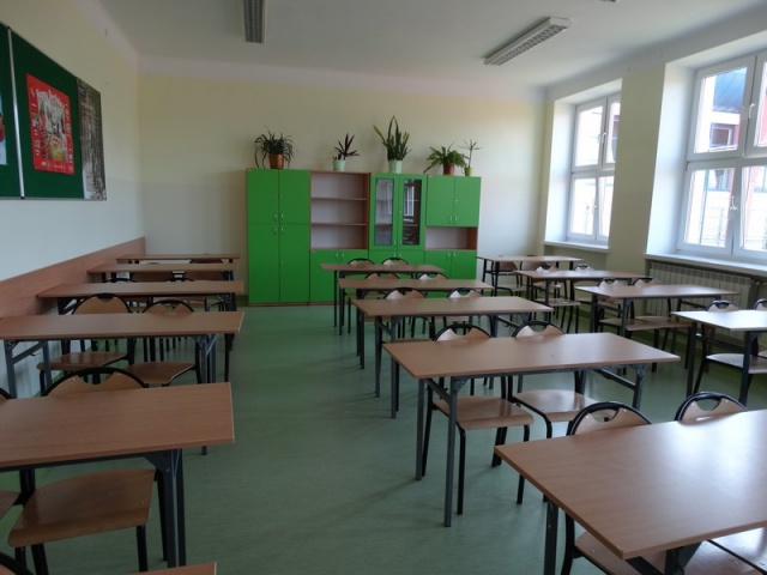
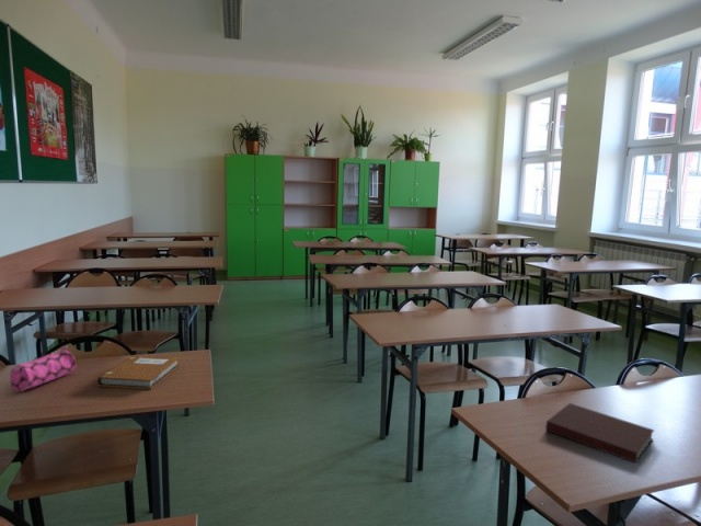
+ pencil case [9,346,77,392]
+ notebook [544,402,655,464]
+ notebook [96,354,181,390]
